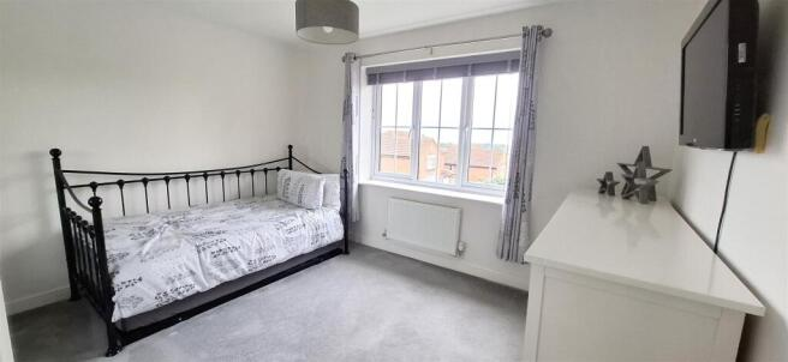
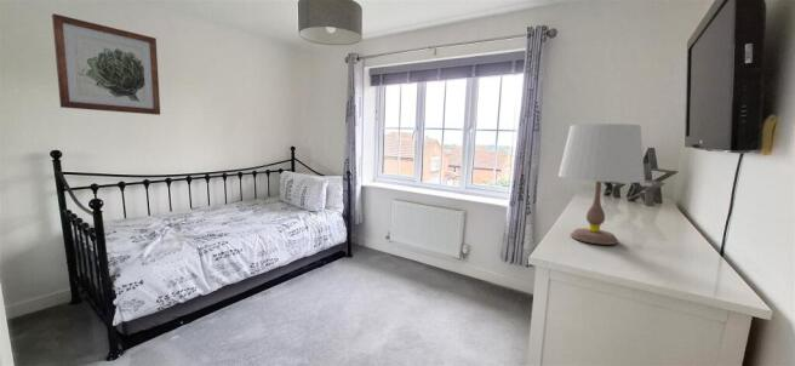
+ wall art [51,13,161,116]
+ table lamp [557,122,646,246]
